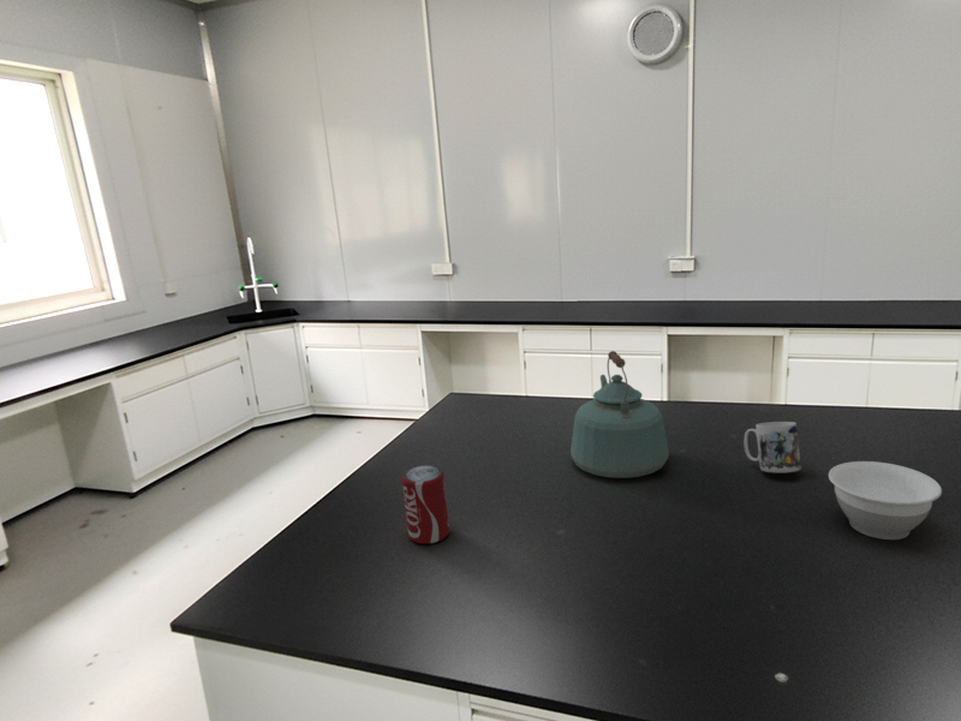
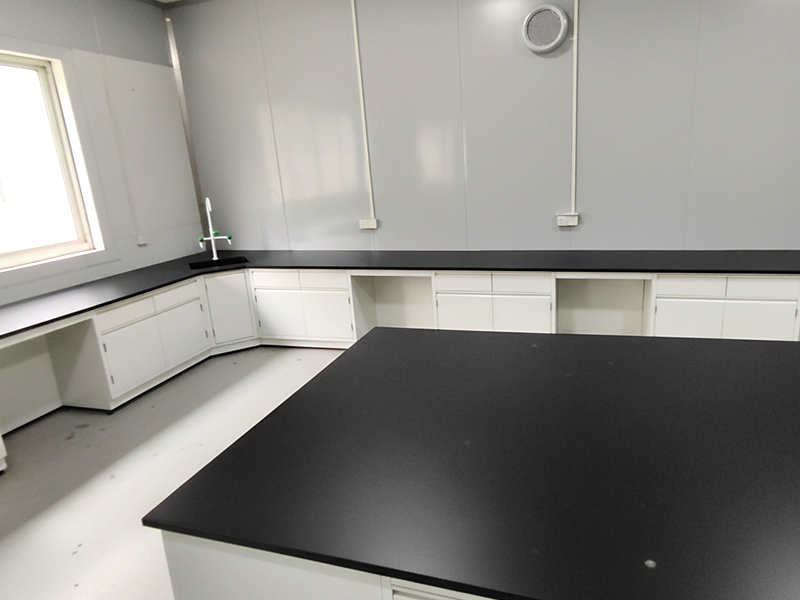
- kettle [569,350,670,479]
- beverage can [401,464,450,546]
- bowl [828,460,943,541]
- mug [742,421,802,475]
